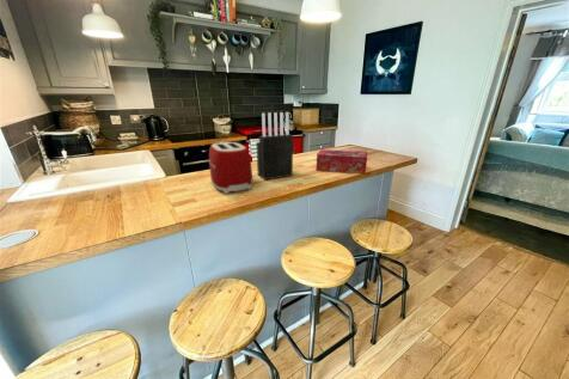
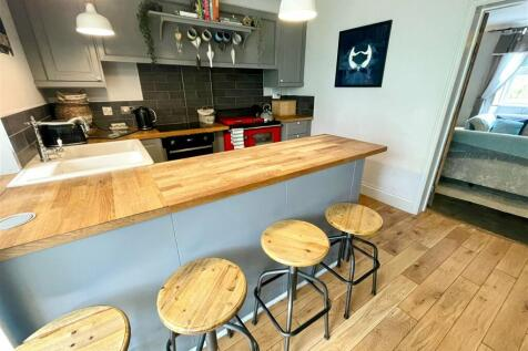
- knife block [255,111,294,182]
- tissue box [316,148,368,176]
- toaster [208,140,253,195]
